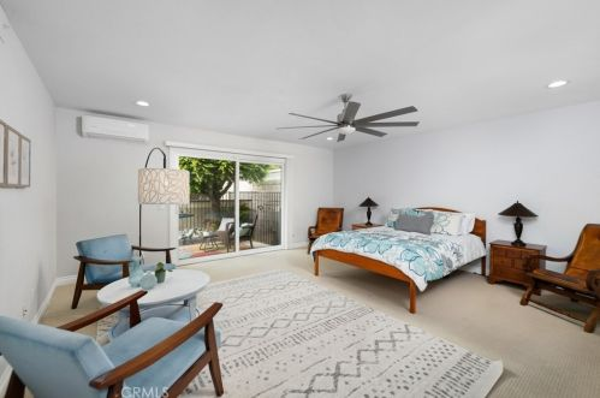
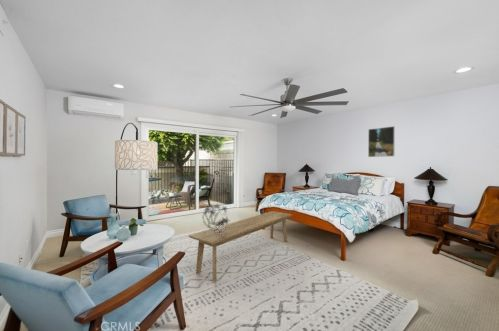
+ bench [187,210,293,283]
+ dried flowers [202,202,231,234]
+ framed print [367,125,396,158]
